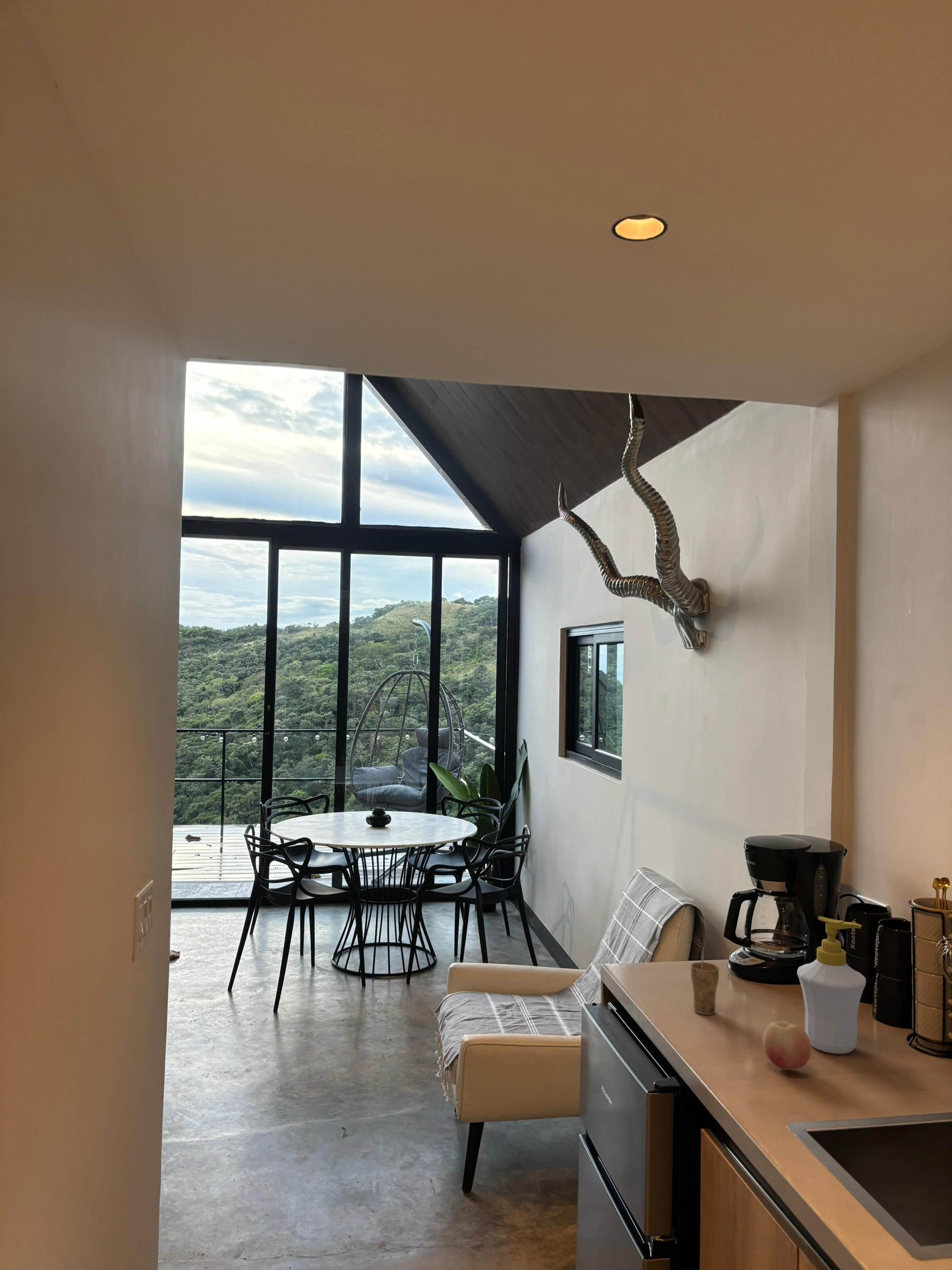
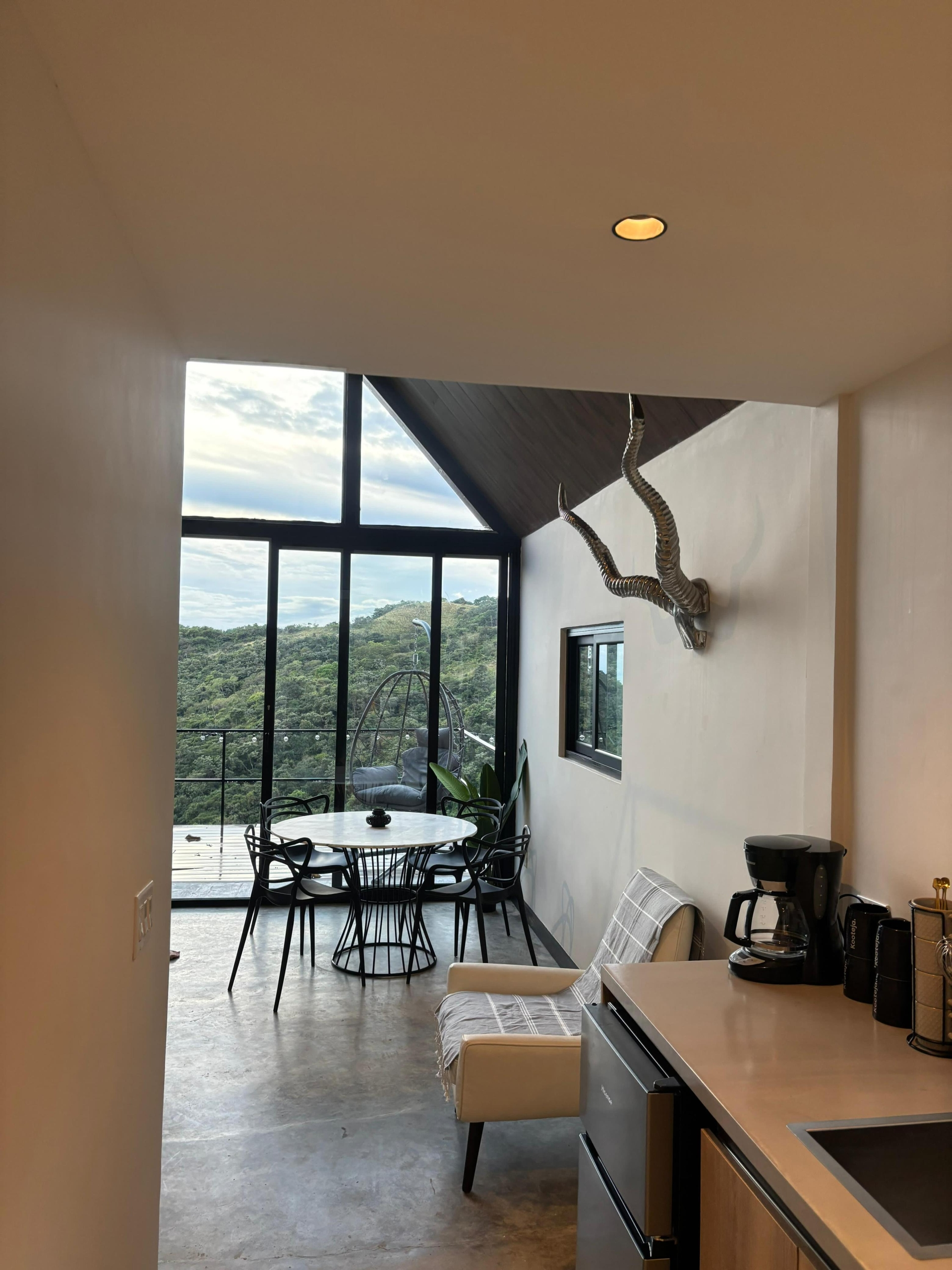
- cup [690,951,719,1016]
- soap bottle [796,916,867,1054]
- fruit [762,1021,812,1070]
